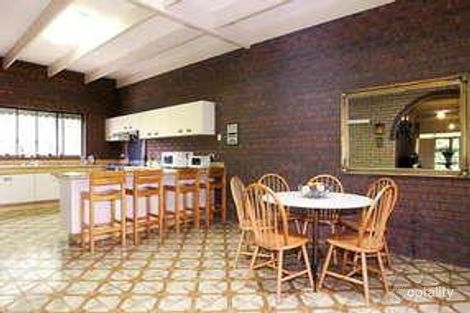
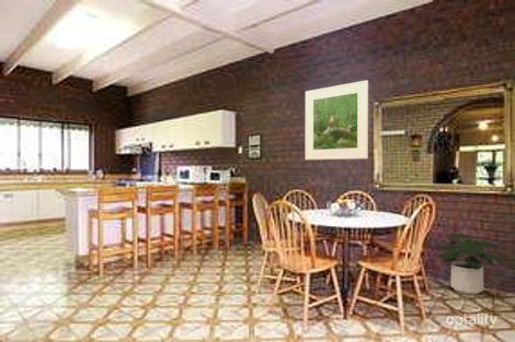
+ potted plant [435,233,507,296]
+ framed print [305,80,369,161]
